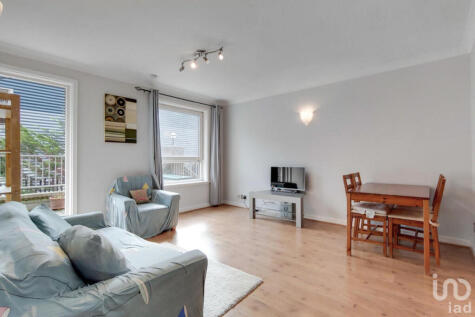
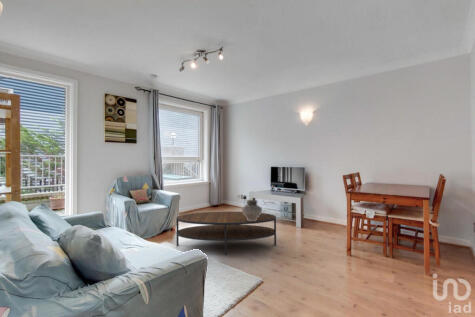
+ coffee table [175,211,277,256]
+ ceramic pot [241,199,263,221]
